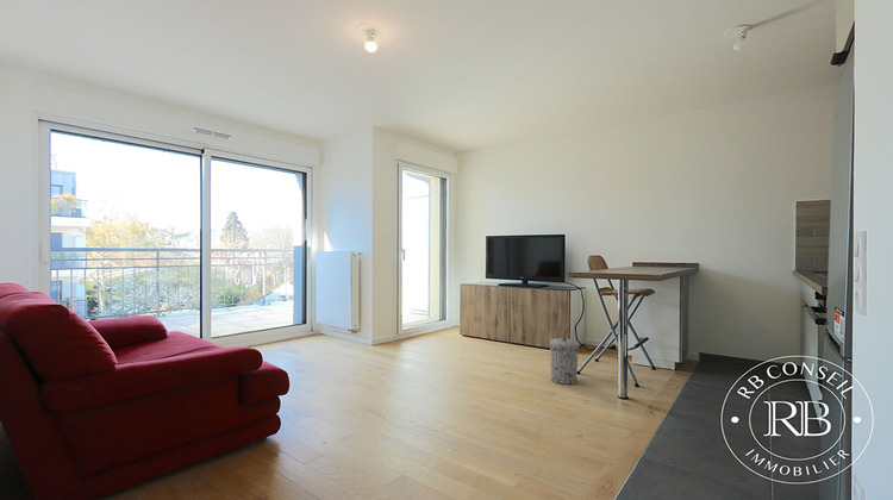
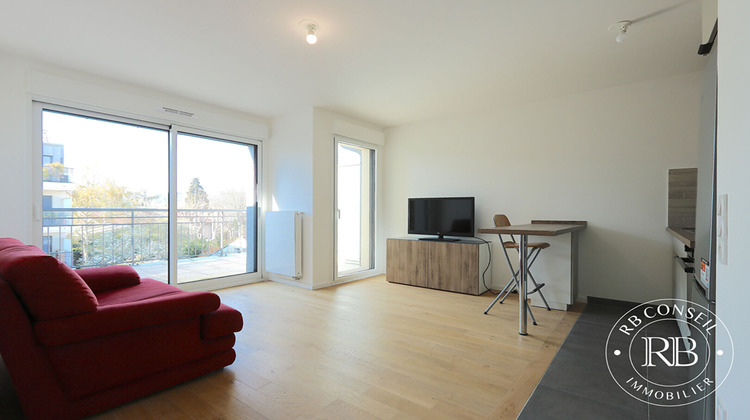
- trash can [549,337,580,386]
